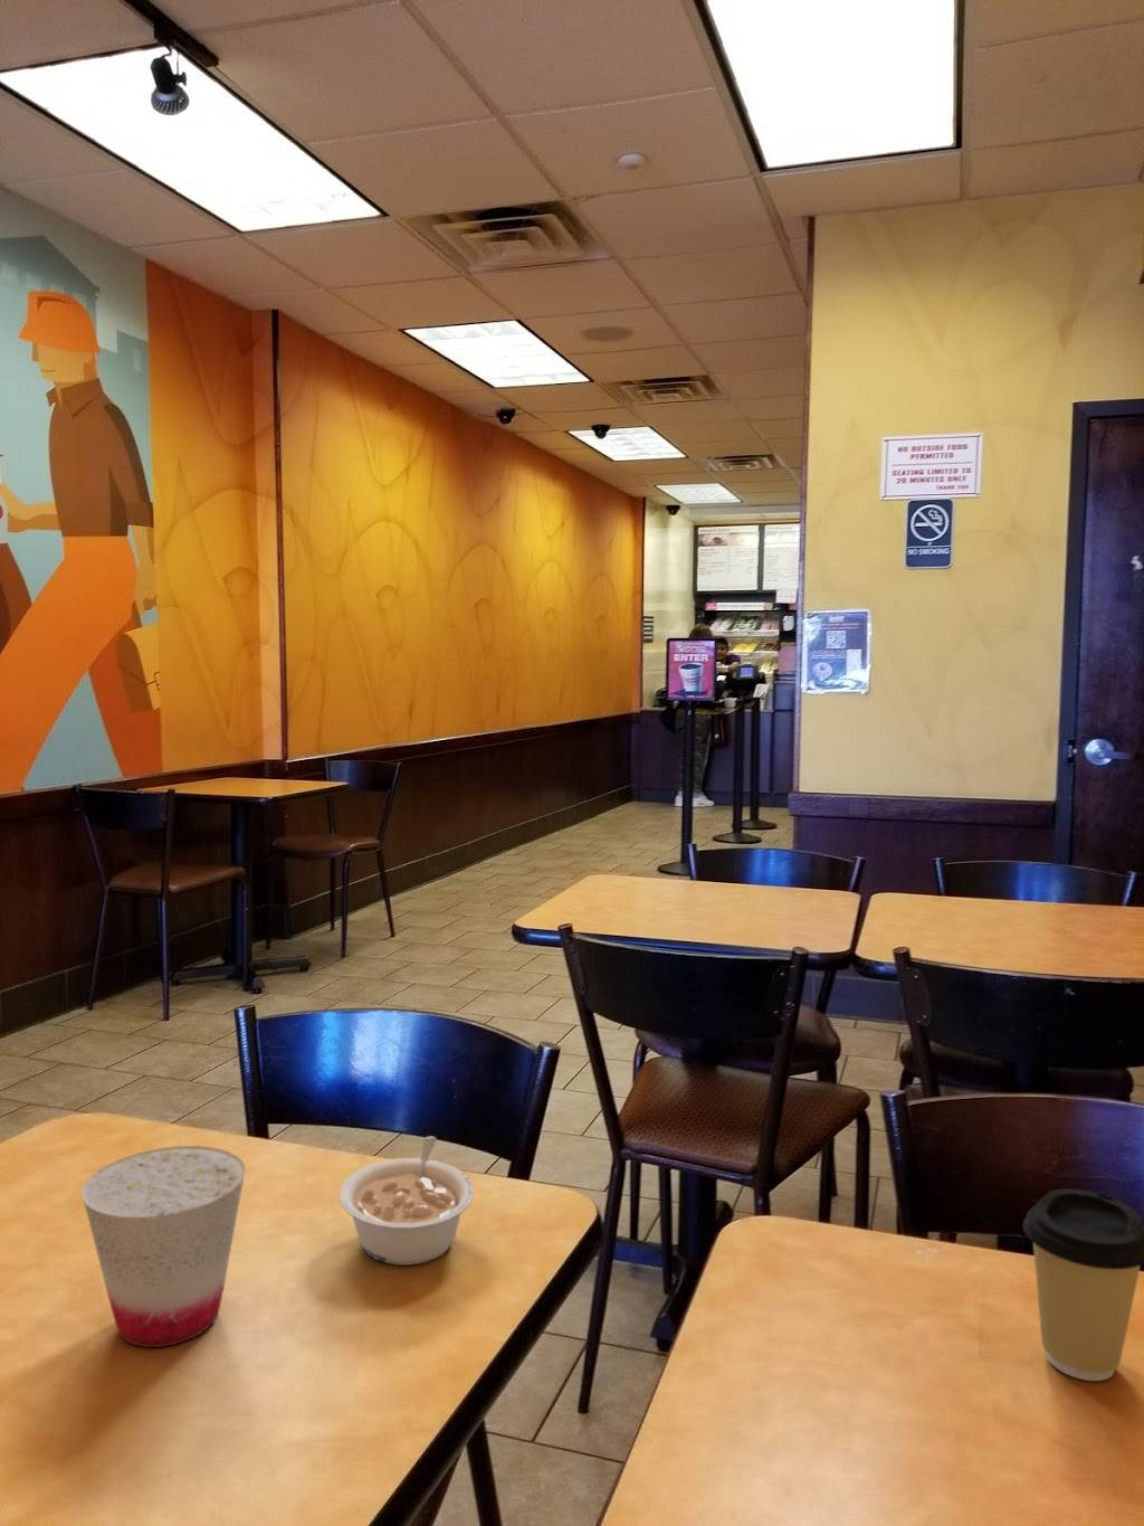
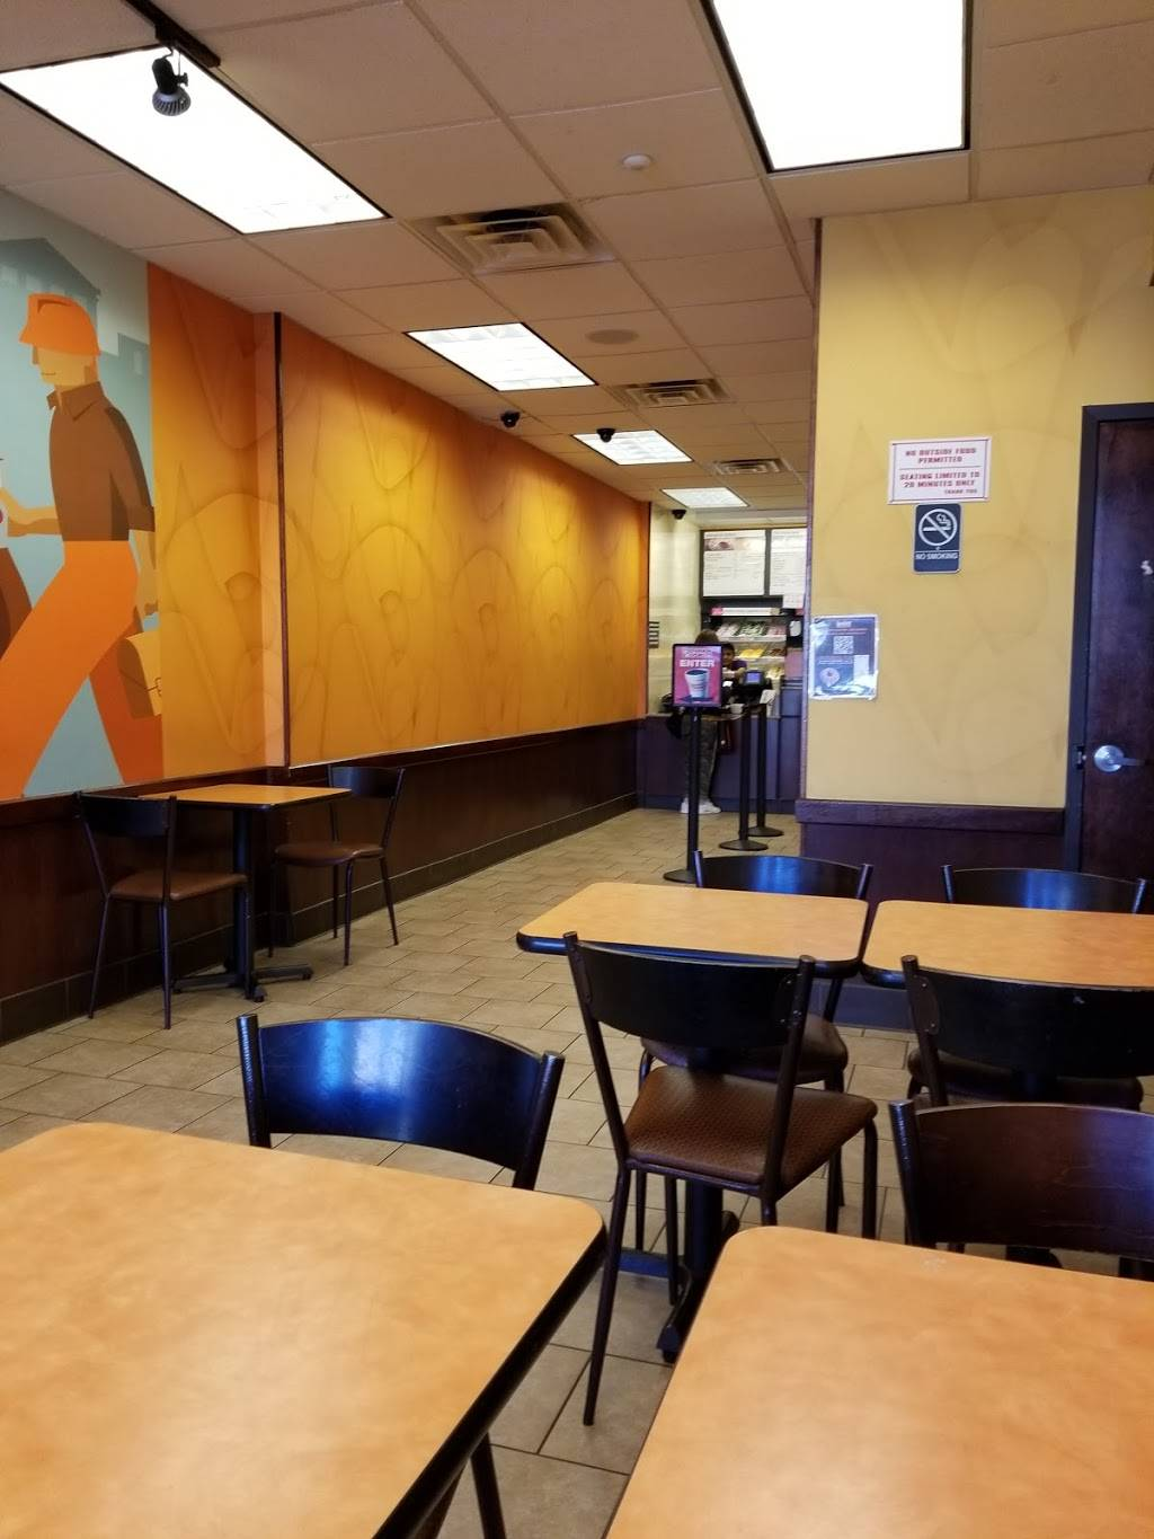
- coffee cup [1023,1188,1144,1382]
- legume [338,1136,475,1266]
- cup [81,1145,246,1348]
